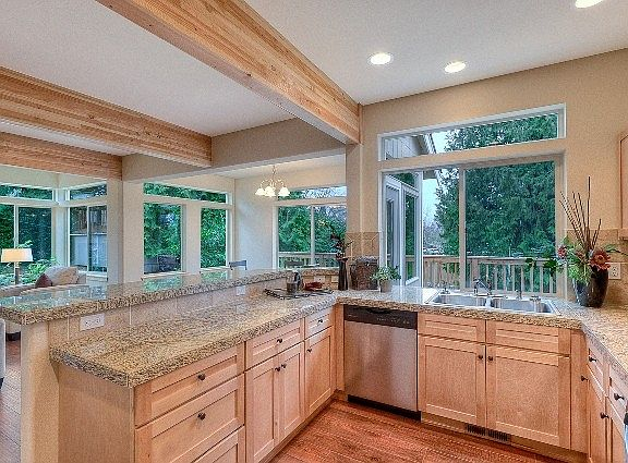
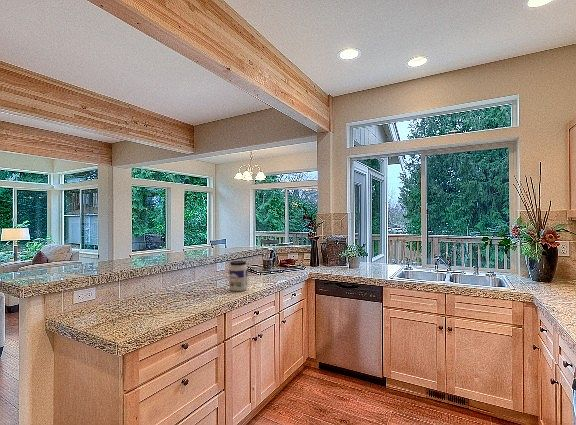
+ jar [228,260,248,292]
